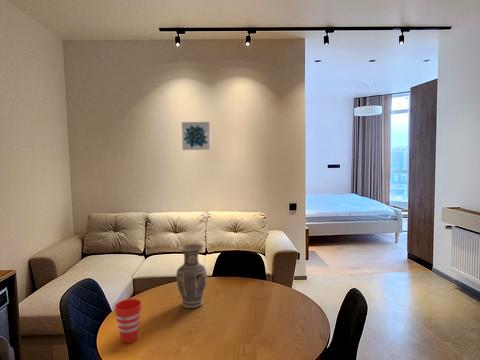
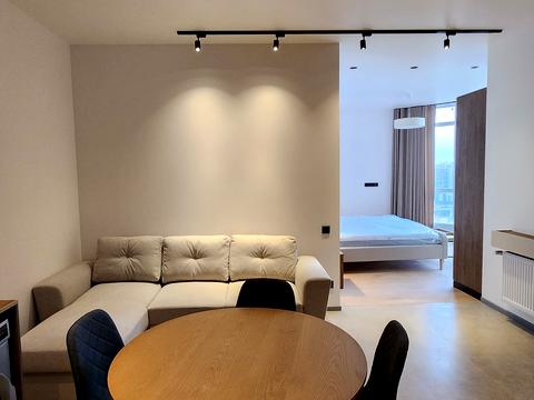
- vase [175,243,208,310]
- wall art [181,121,211,151]
- cup [114,298,142,344]
